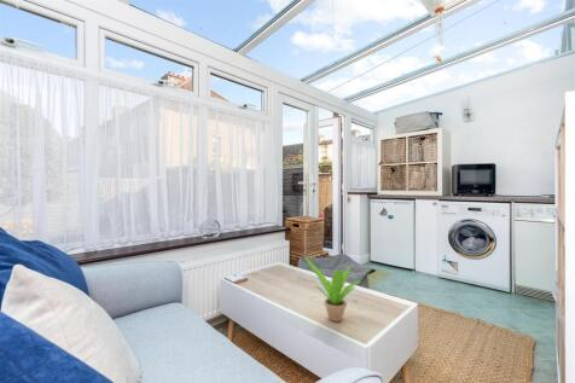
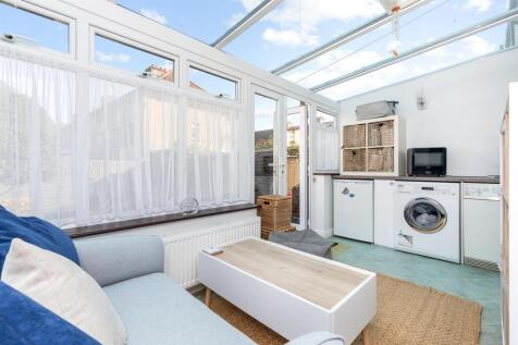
- potted plant [302,256,361,323]
